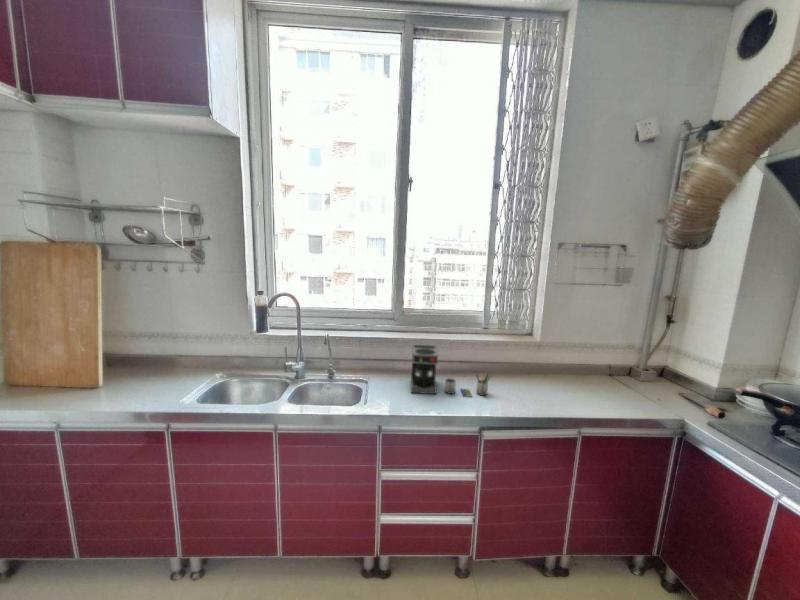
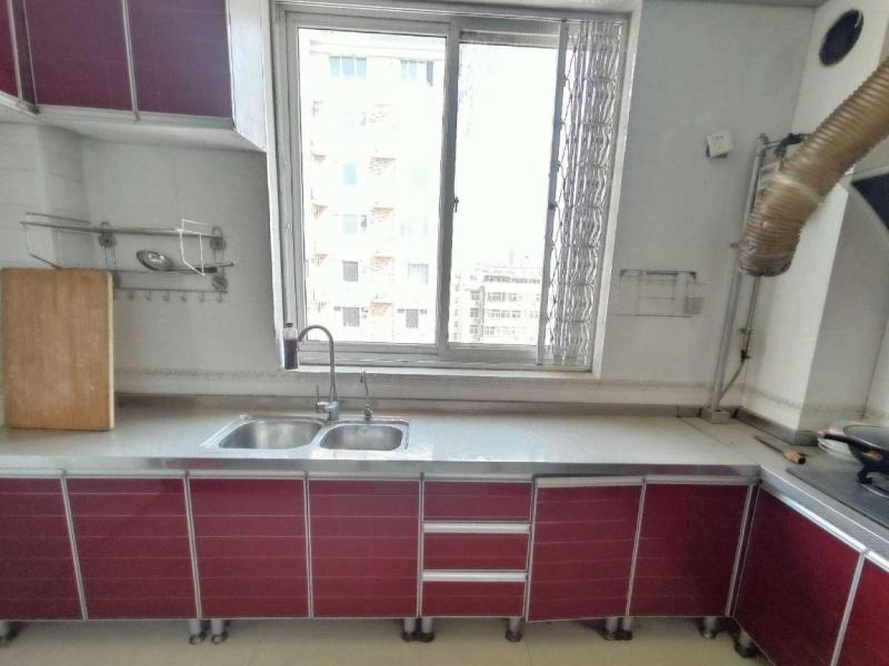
- coffee maker [410,344,492,398]
